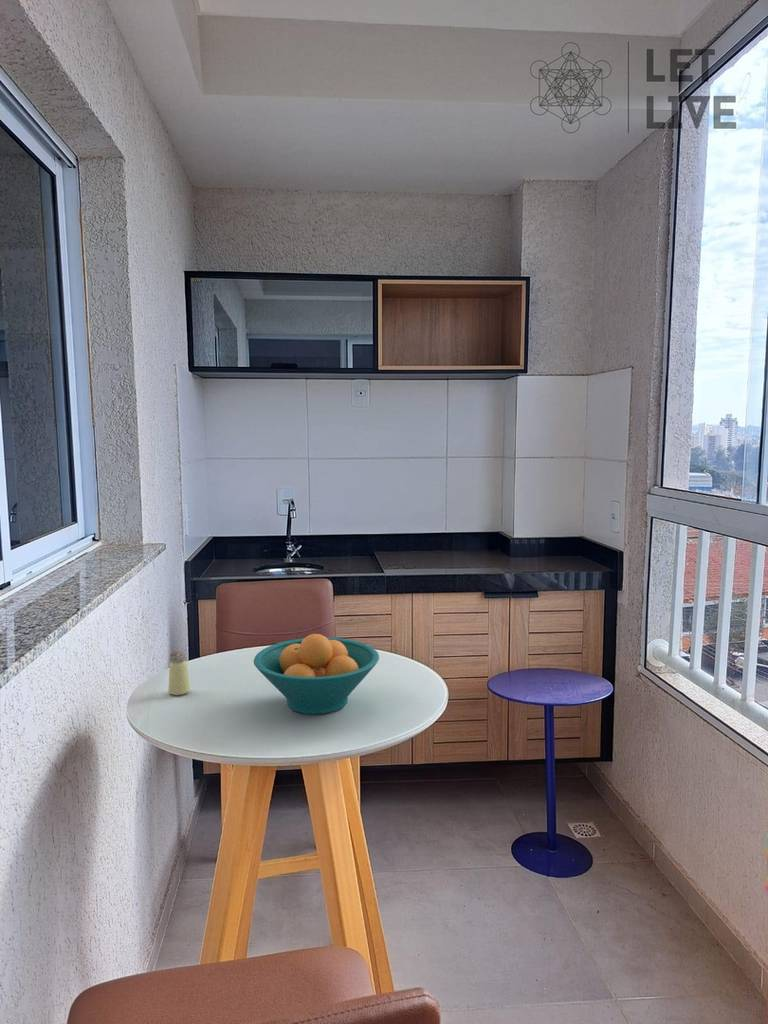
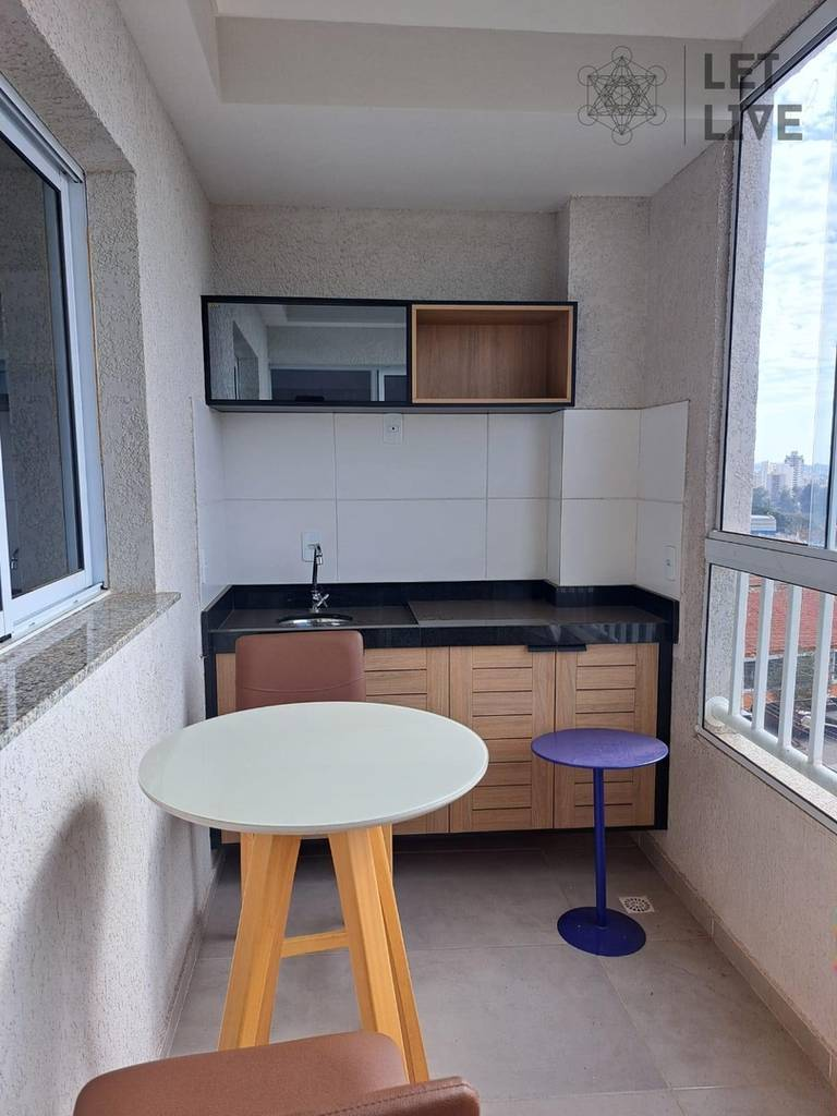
- fruit bowl [253,633,380,716]
- saltshaker [167,650,191,696]
